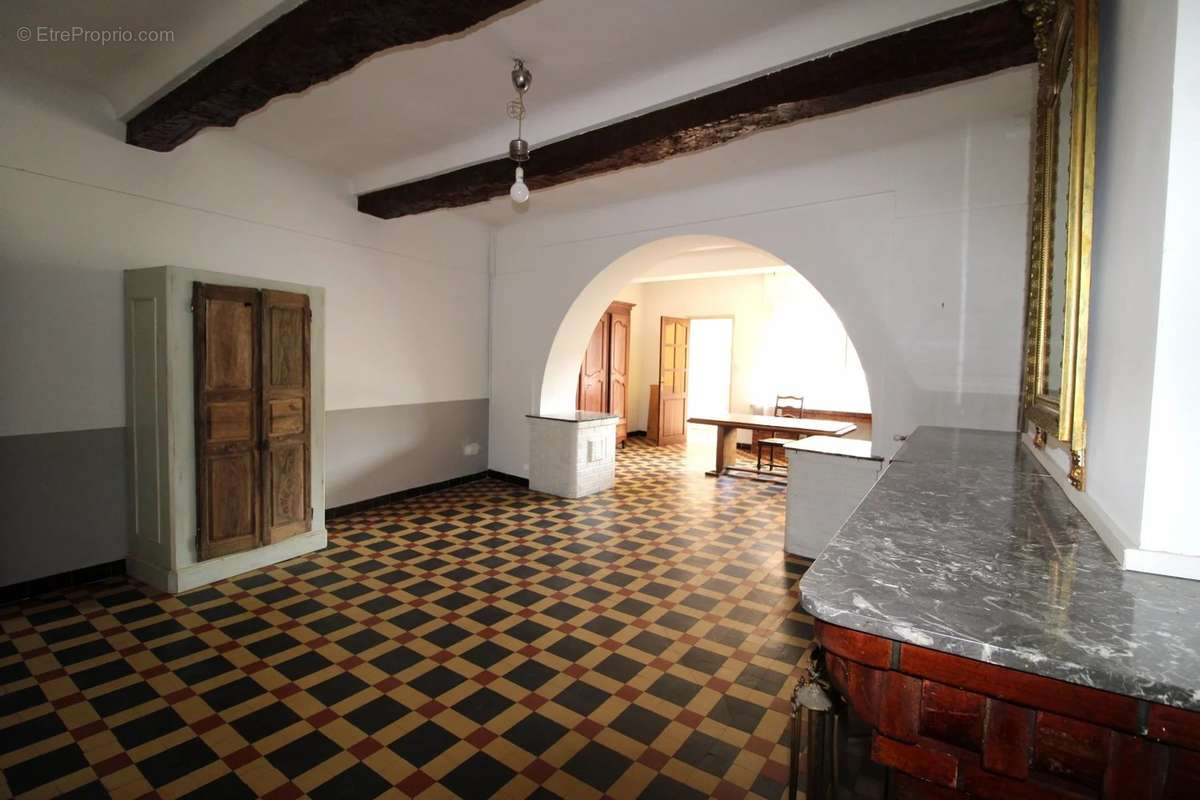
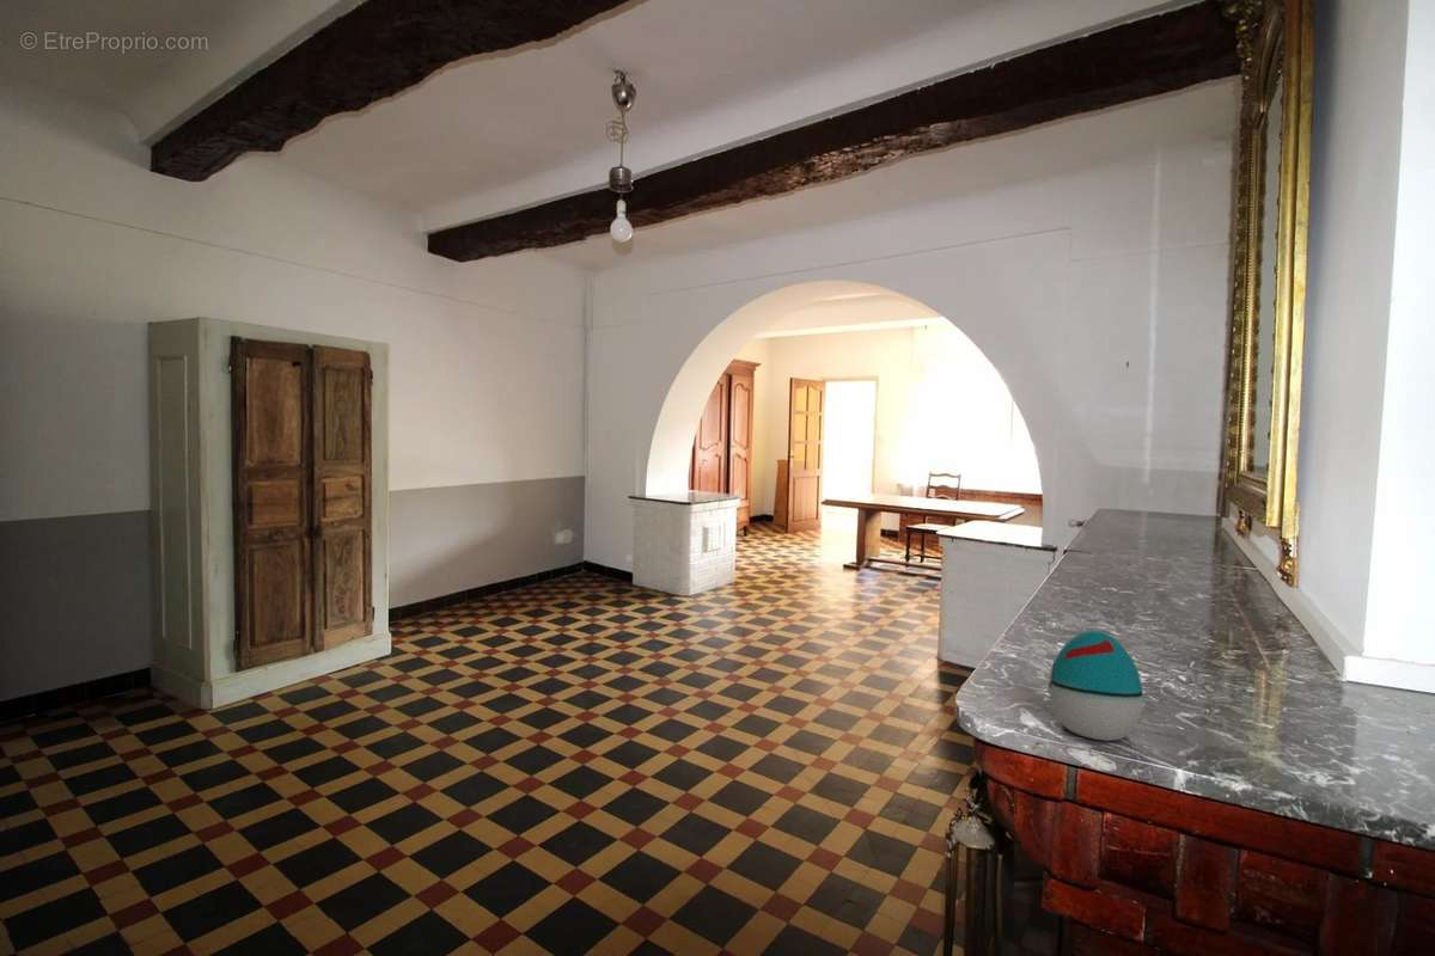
+ decorative egg [1048,629,1144,742]
